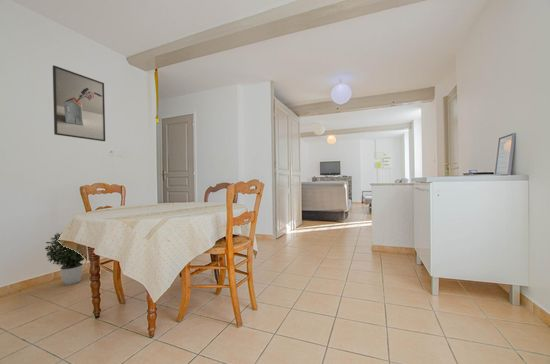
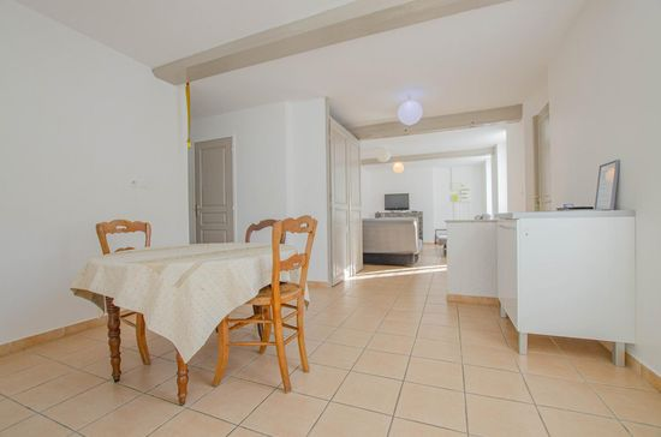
- potted plant [44,231,85,286]
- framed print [52,64,106,142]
